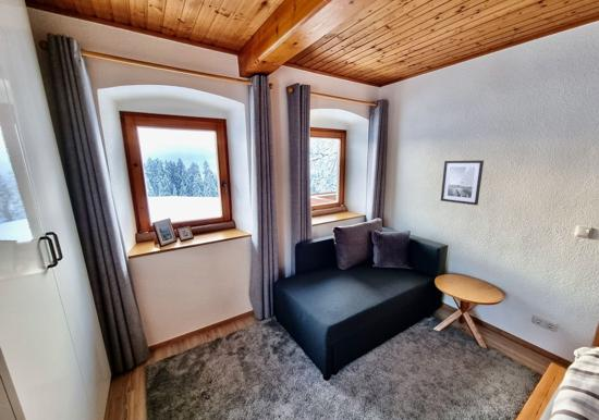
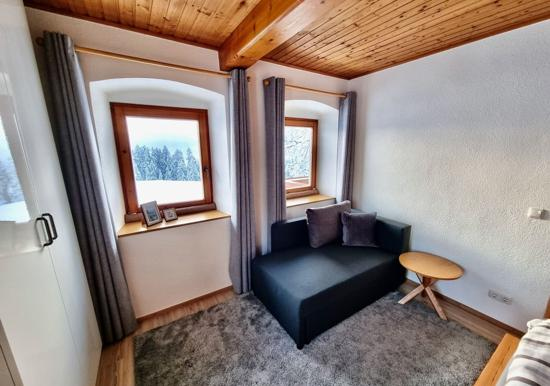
- wall art [440,159,485,207]
